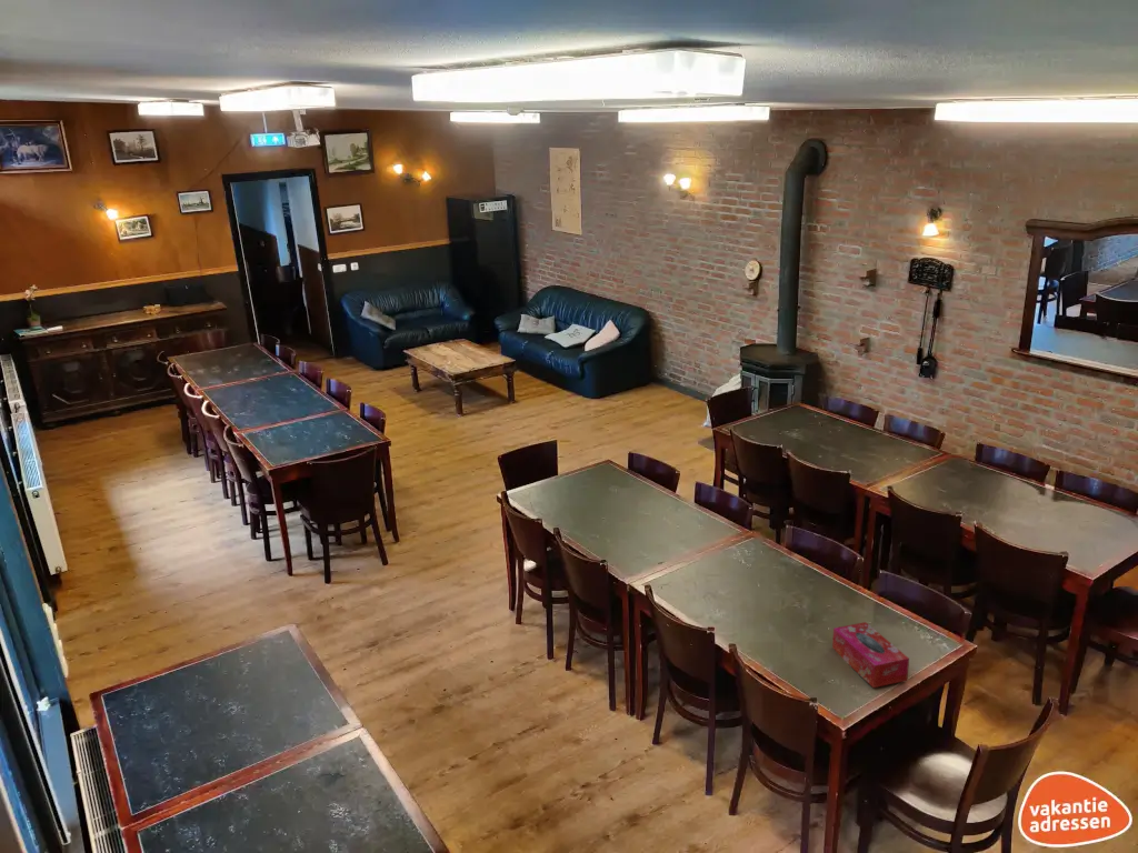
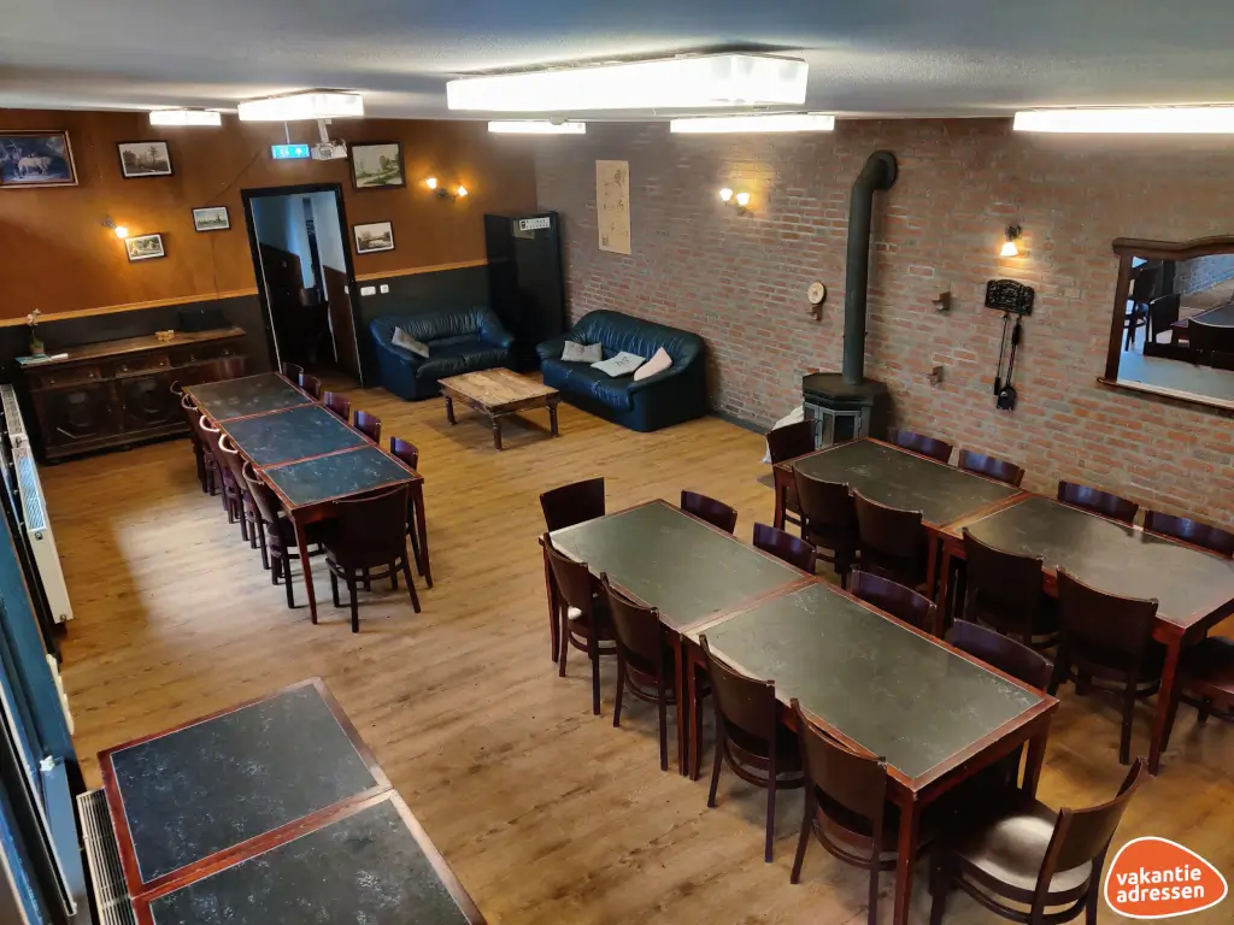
- tissue box [831,621,910,689]
